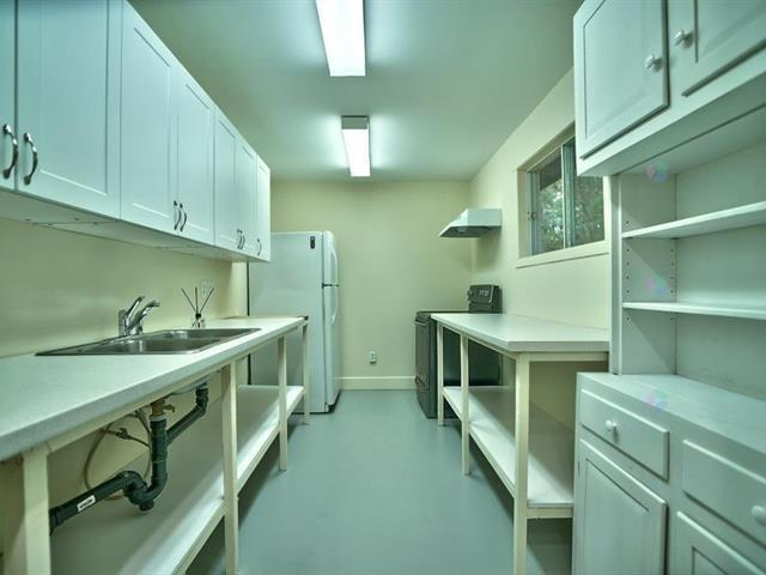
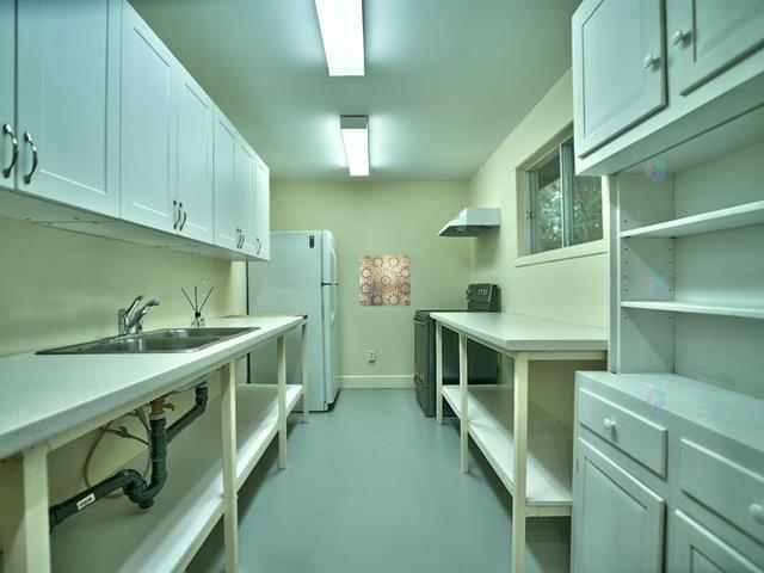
+ wall art [359,254,412,307]
